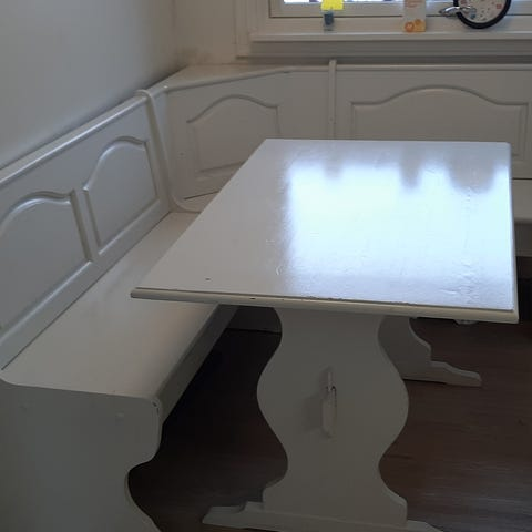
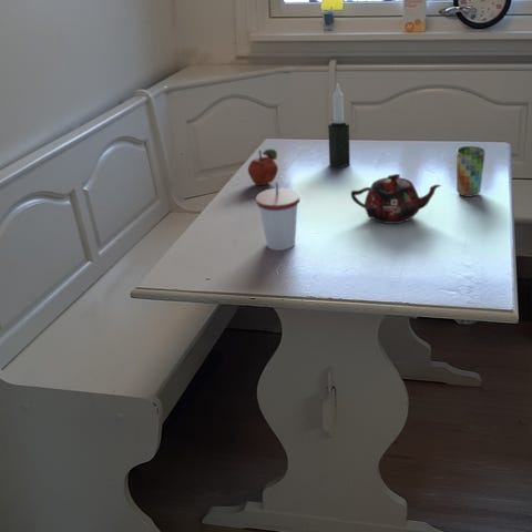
+ cup [255,181,300,252]
+ teapot [350,173,442,225]
+ candle [327,82,351,168]
+ cup [456,145,487,198]
+ fruit [247,149,279,186]
